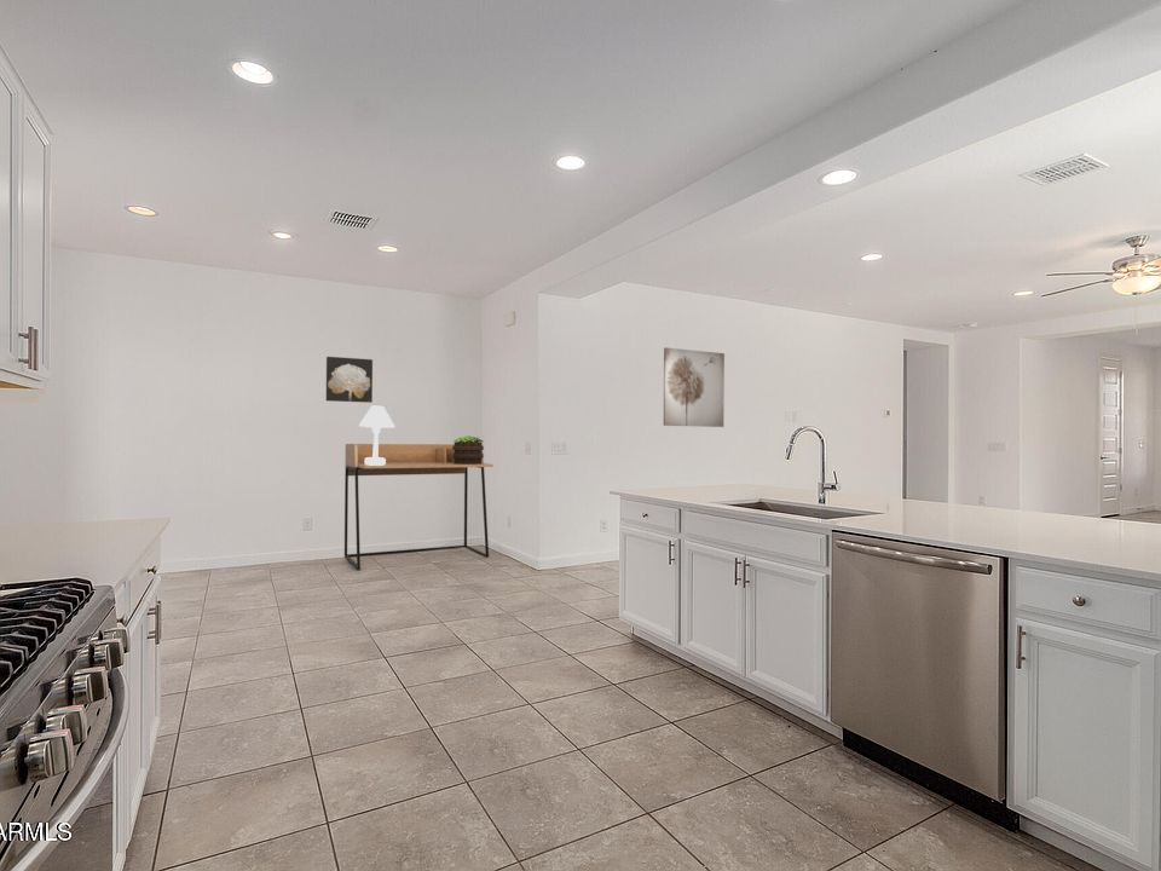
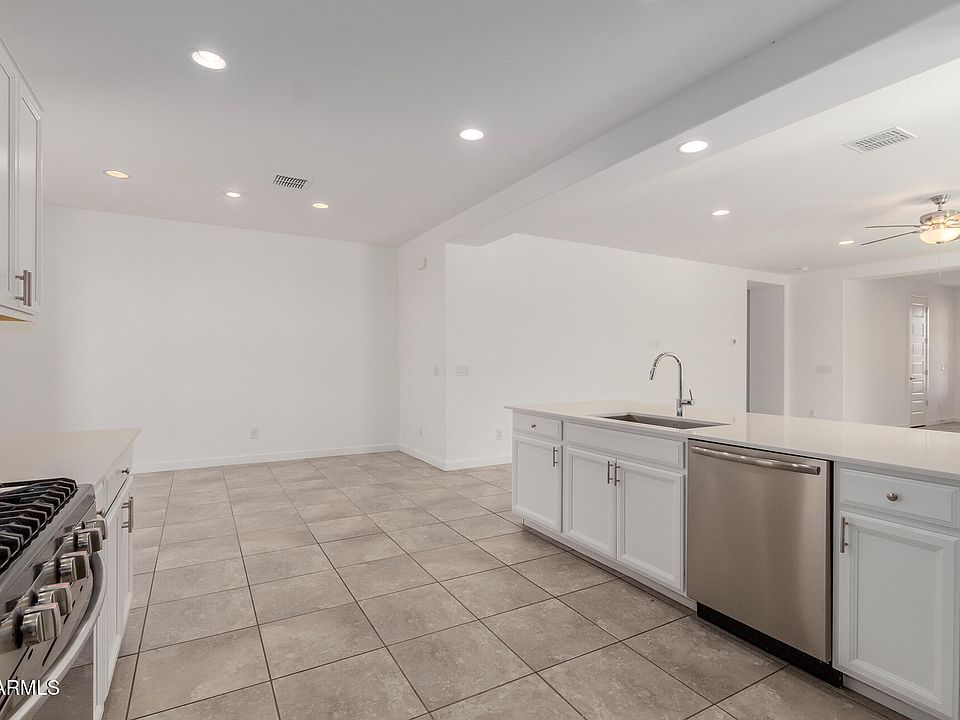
- desk [343,443,495,571]
- wall art [325,356,374,404]
- lamp [358,405,395,466]
- wall art [663,346,726,428]
- potted plant [452,434,485,465]
